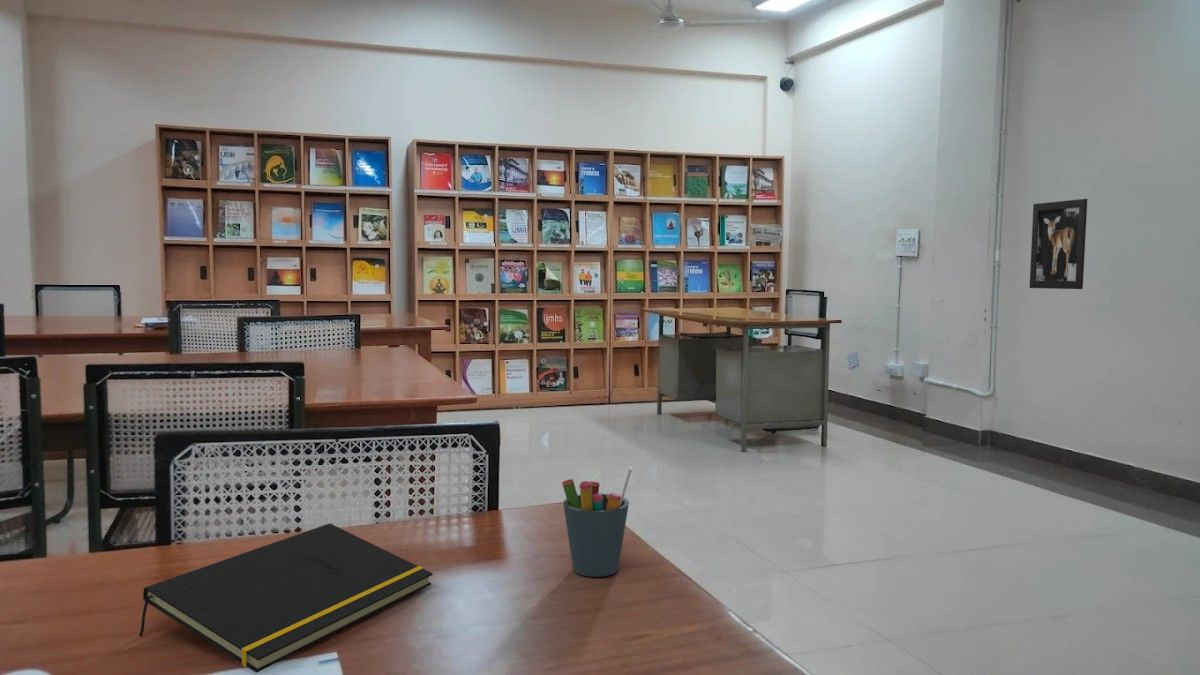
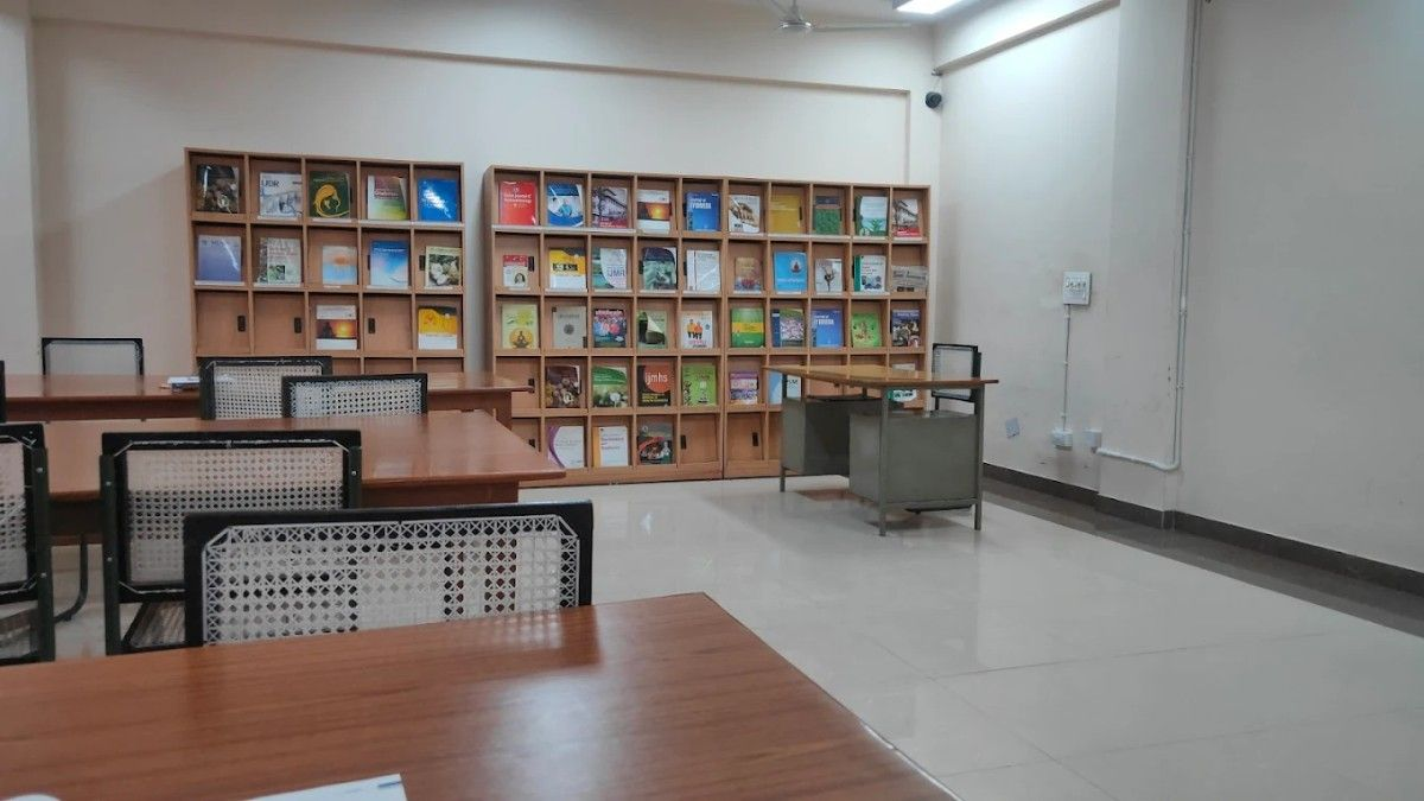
- notepad [138,522,434,674]
- pen holder [561,466,633,578]
- wall art [1029,198,1088,290]
